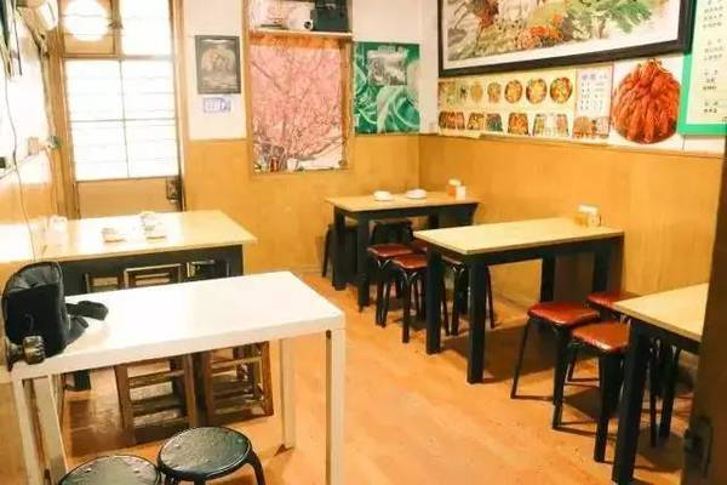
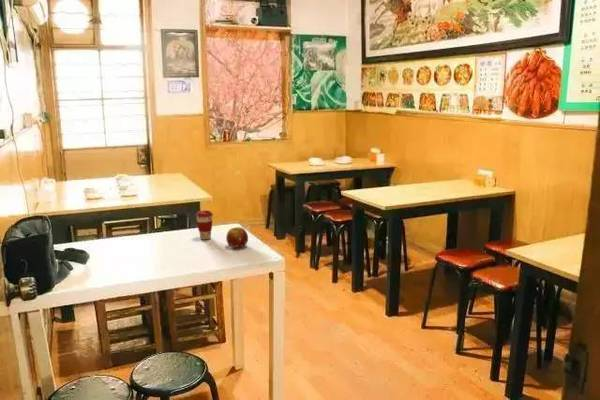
+ coffee cup [195,210,214,241]
+ fruit [225,226,249,249]
